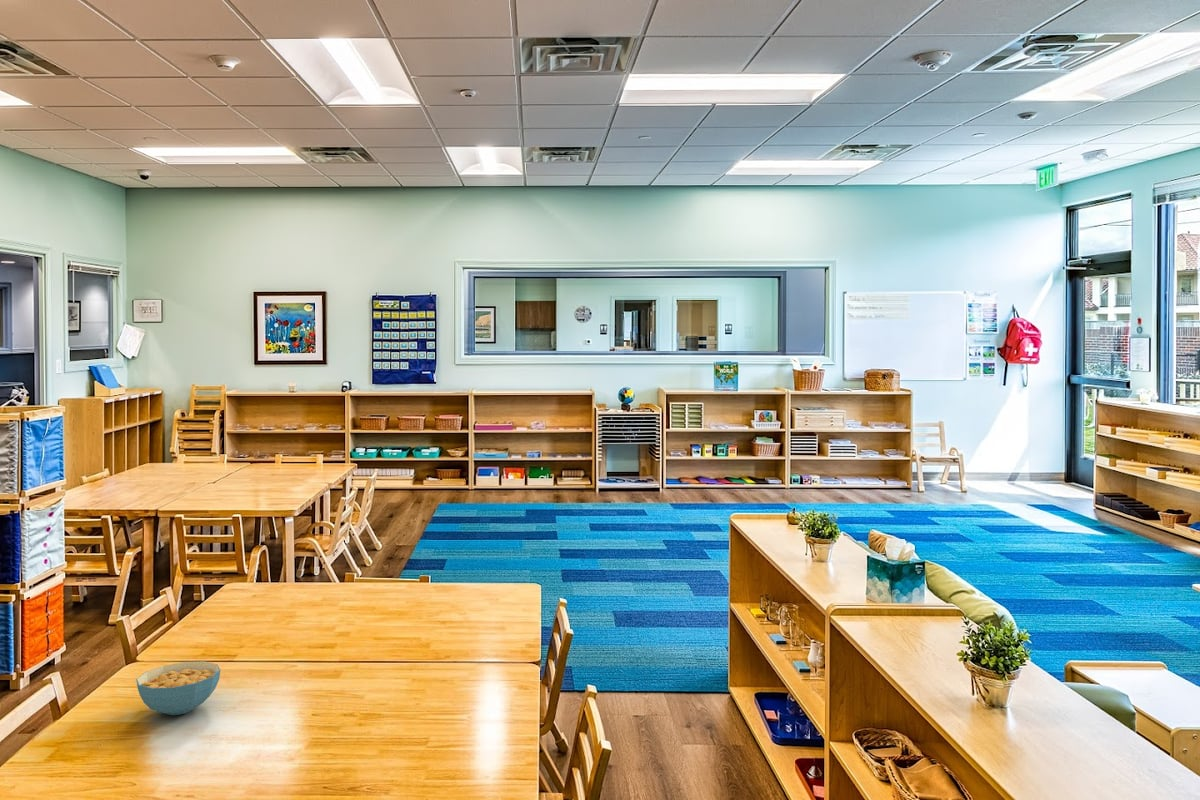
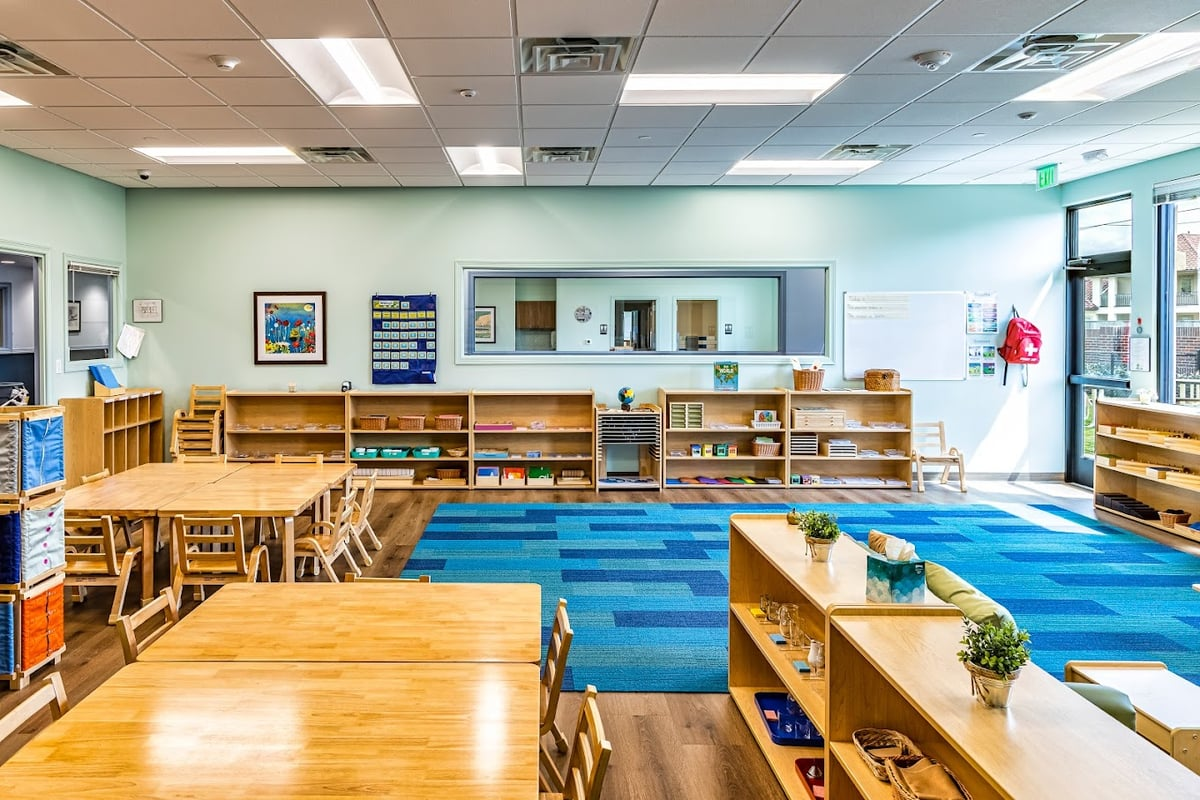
- cereal bowl [135,660,221,716]
